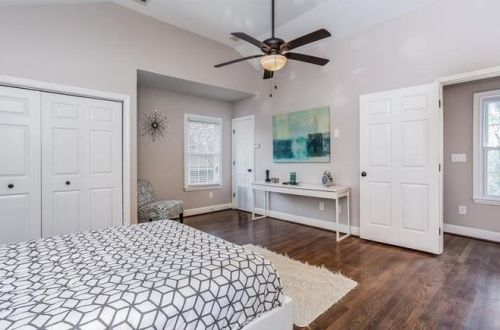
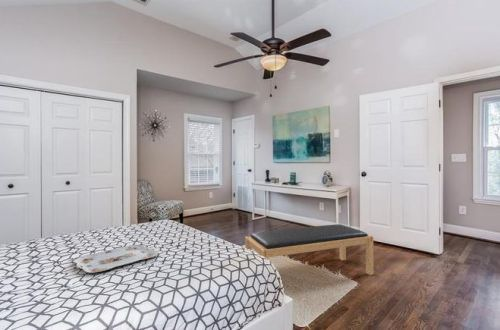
+ serving tray [73,244,158,274]
+ bench [244,223,375,276]
